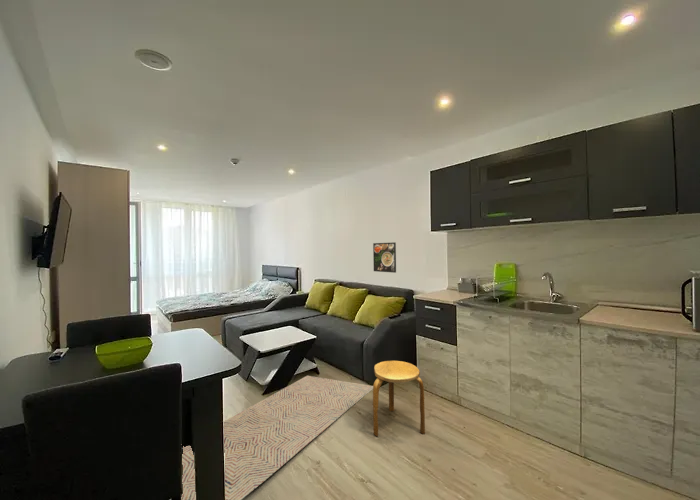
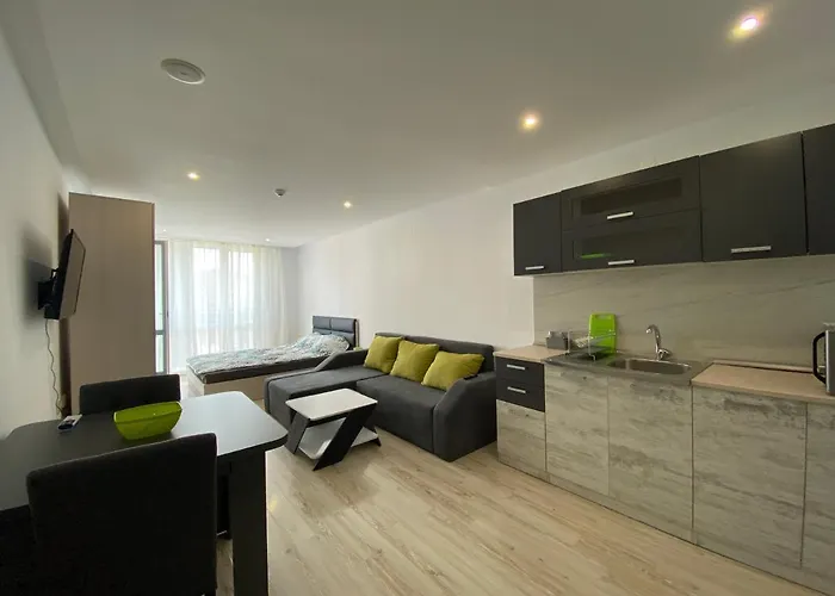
- stool [372,360,426,437]
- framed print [372,241,397,274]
- rug [180,375,373,500]
